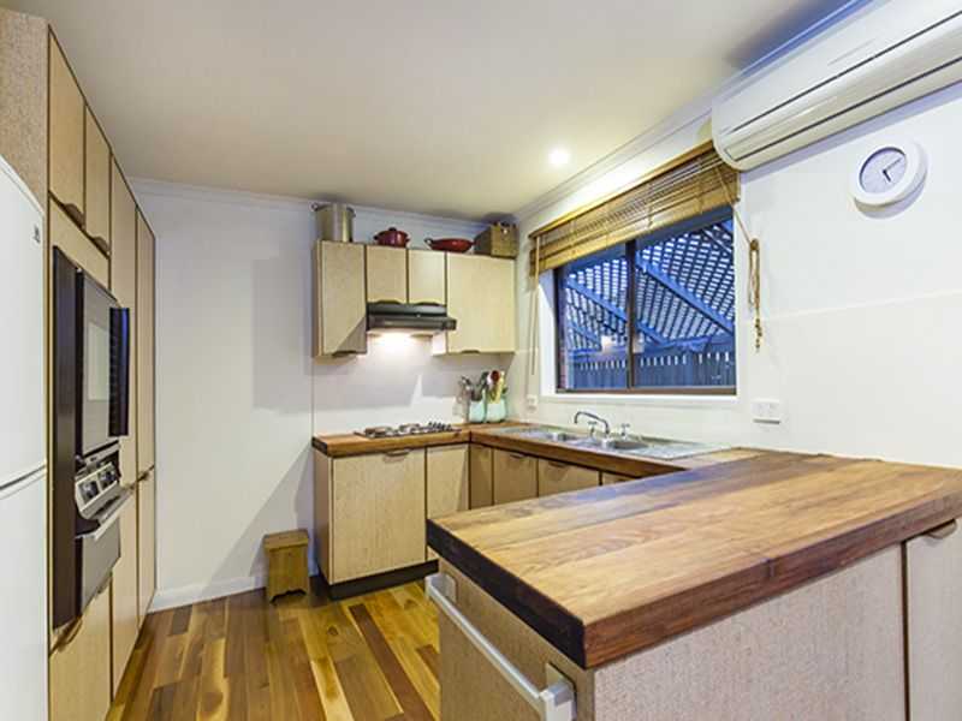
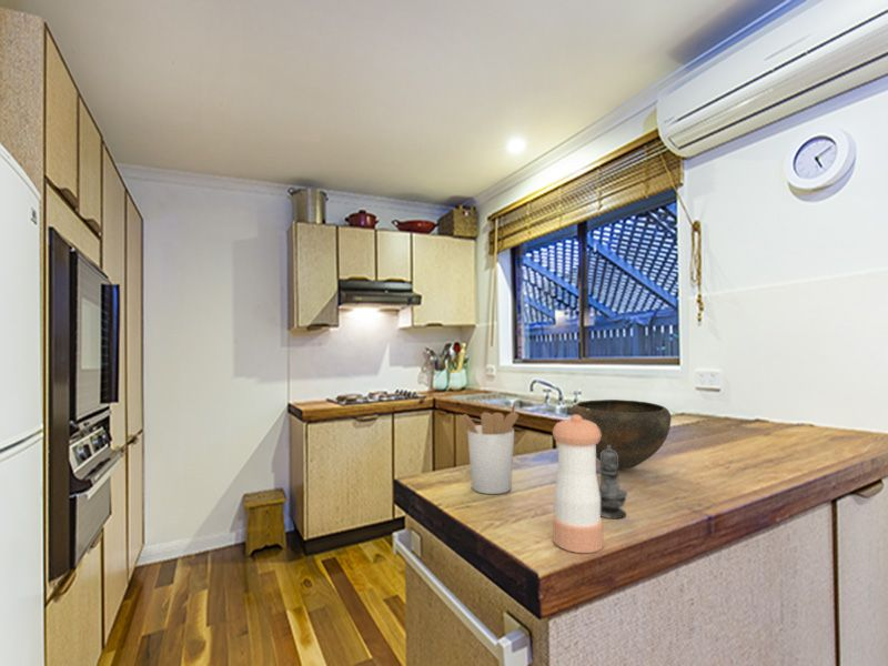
+ bowl [571,398,673,471]
+ utensil holder [458,400,519,495]
+ salt shaker [597,445,628,519]
+ pepper shaker [552,415,604,554]
